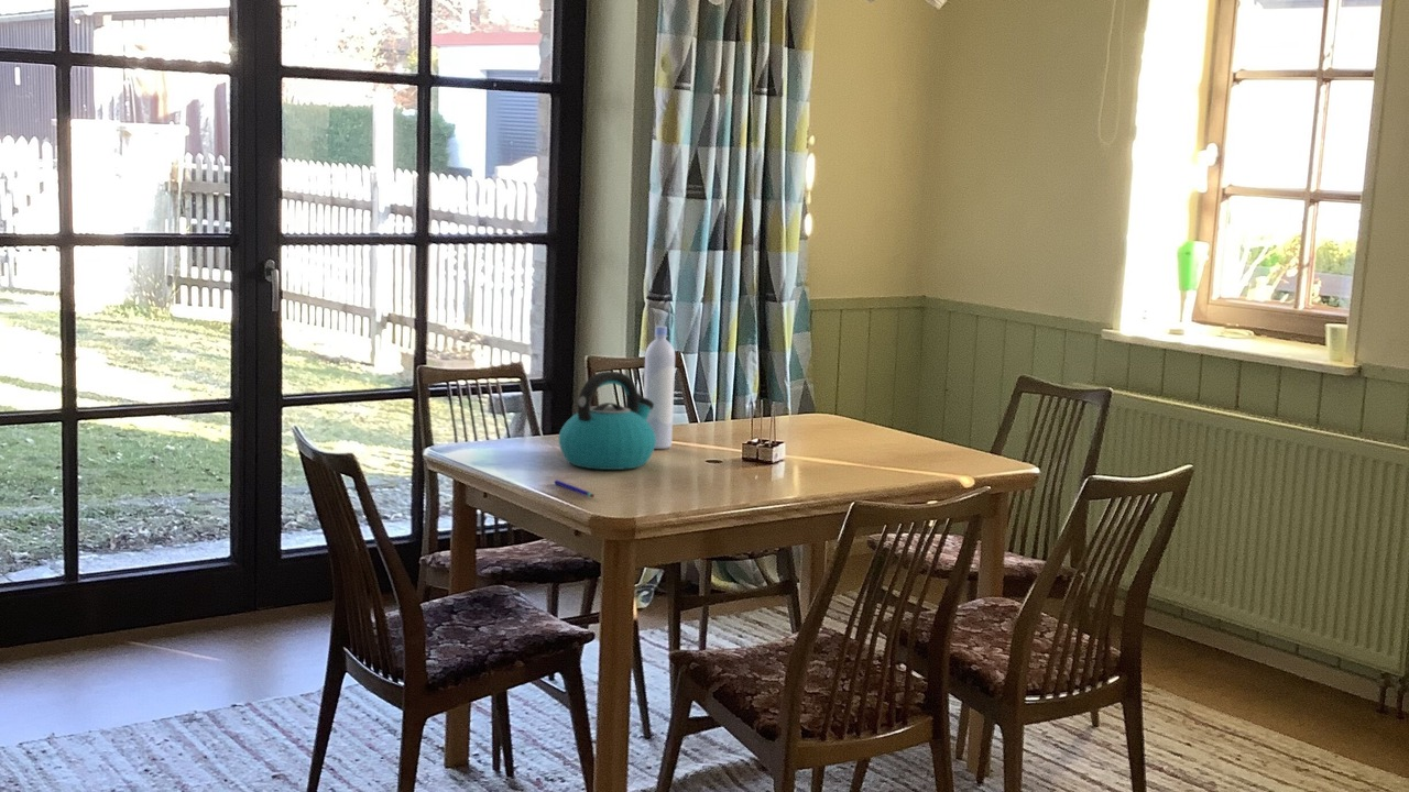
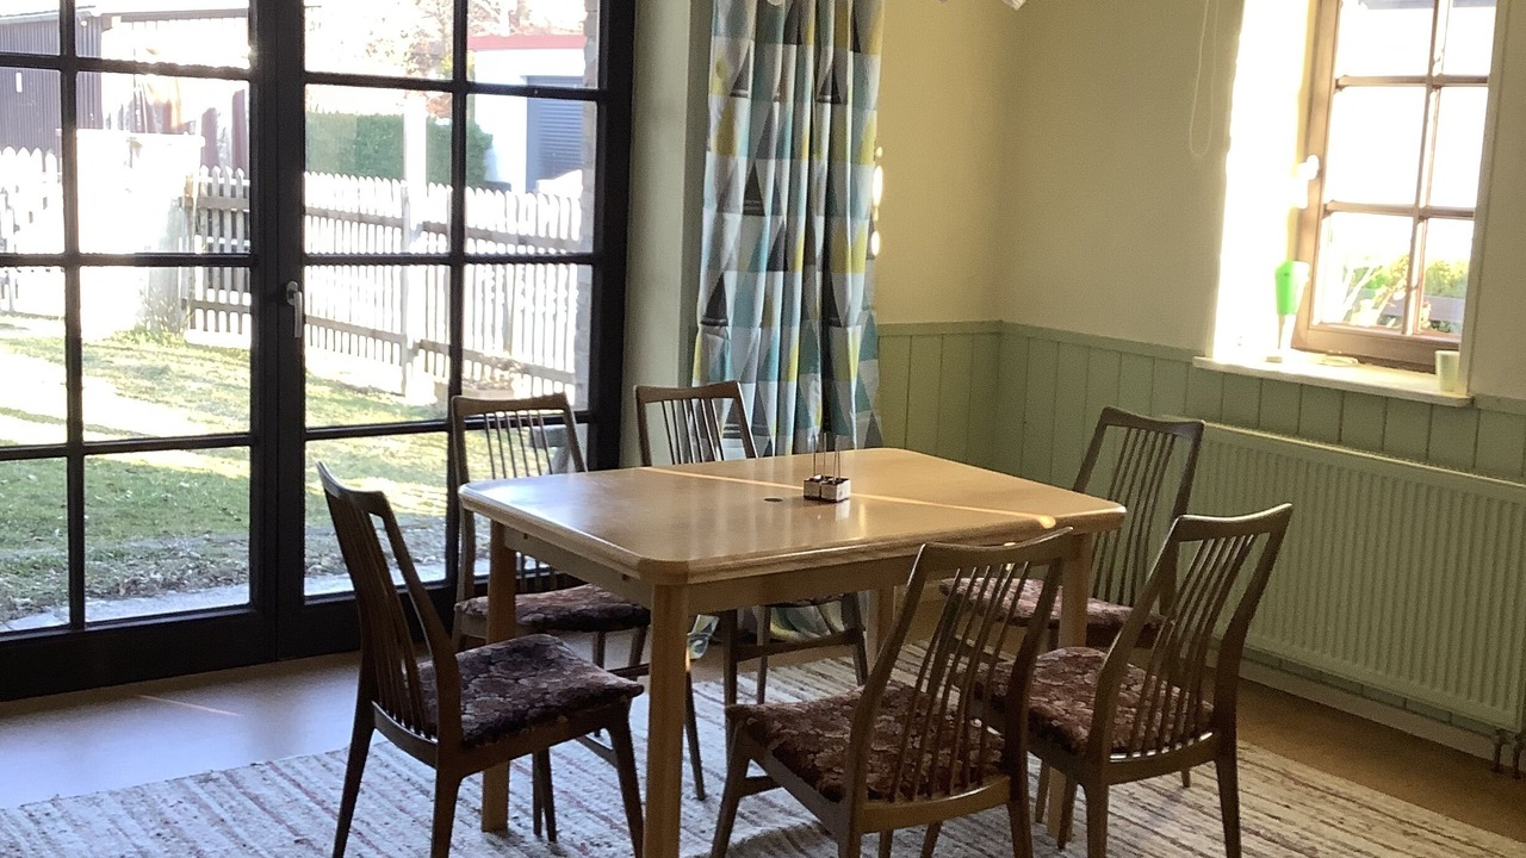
- bottle [643,324,676,450]
- pen [554,479,596,498]
- kettle [558,370,656,471]
